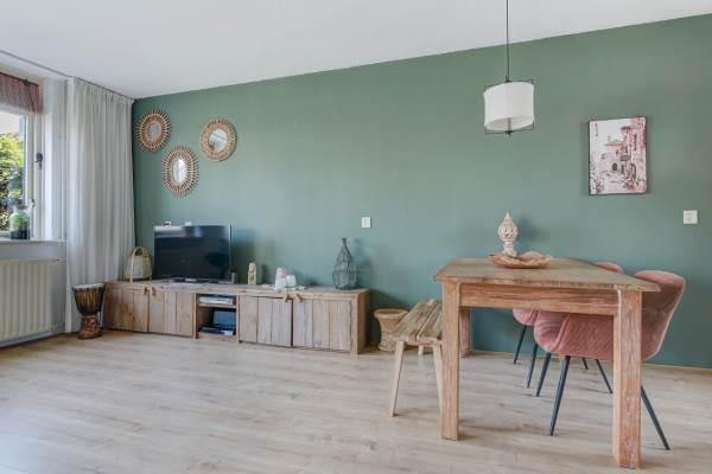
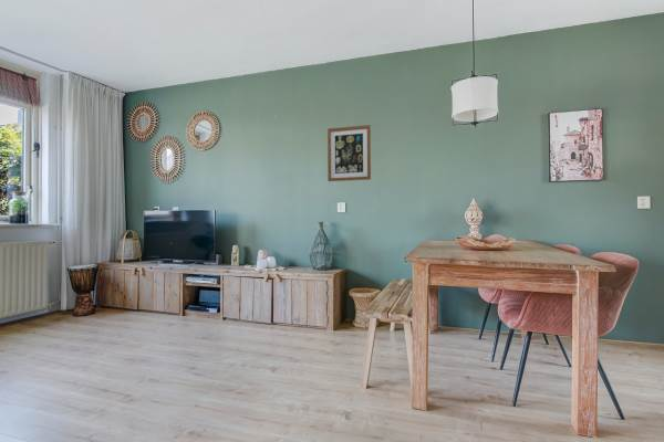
+ wall art [326,124,372,182]
